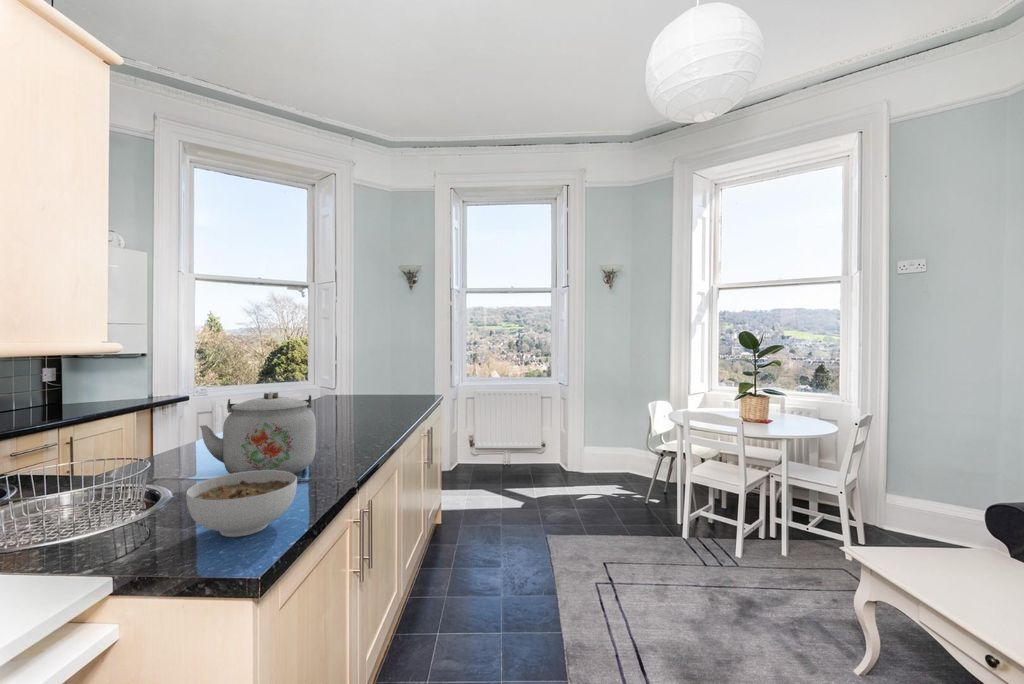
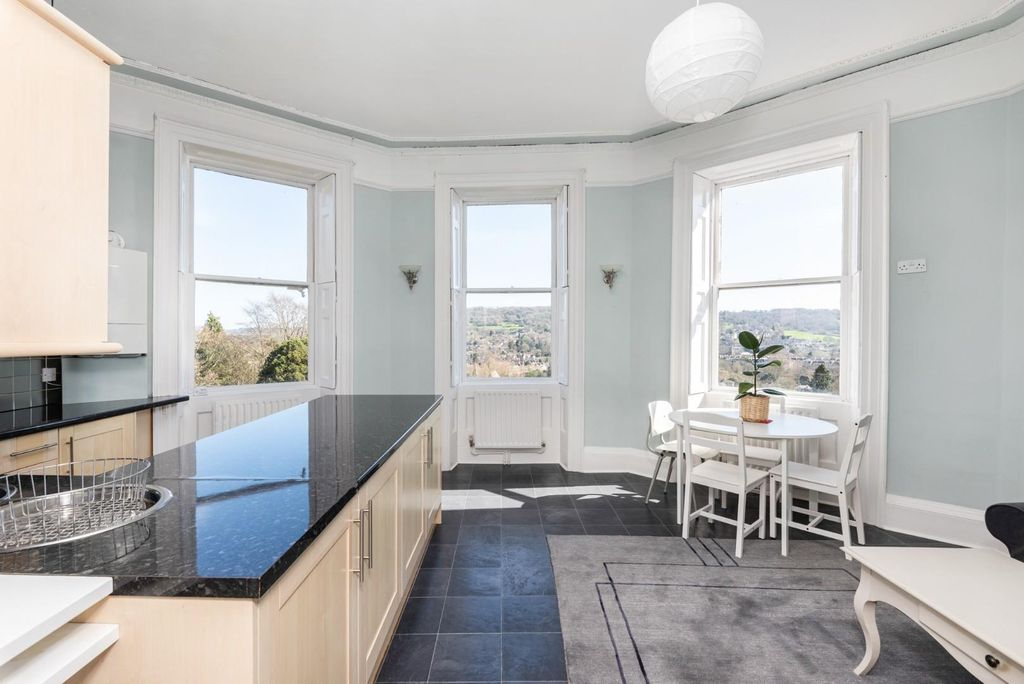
- bowl [185,470,298,538]
- kettle [199,391,317,475]
